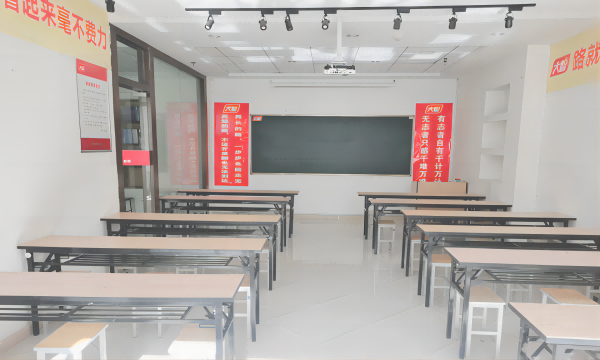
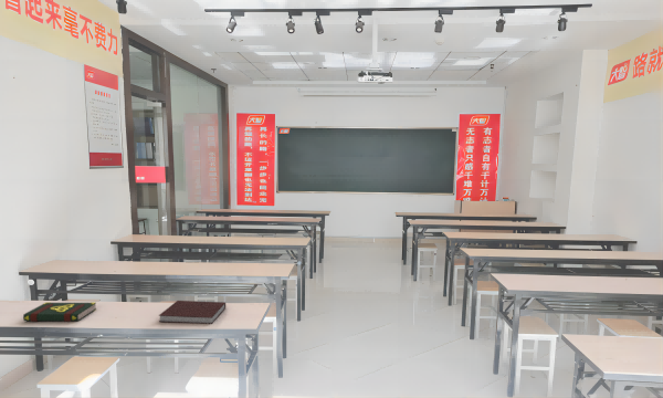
+ notebook [158,300,227,325]
+ book [22,301,97,323]
